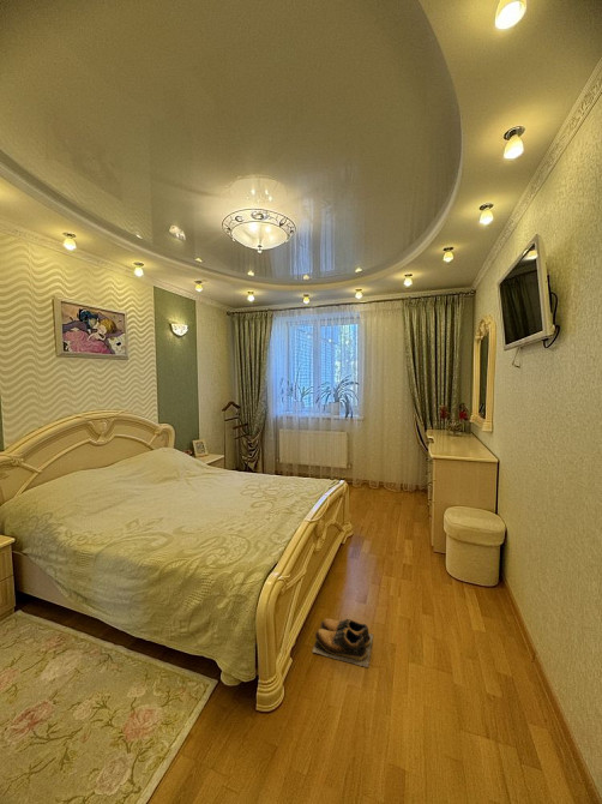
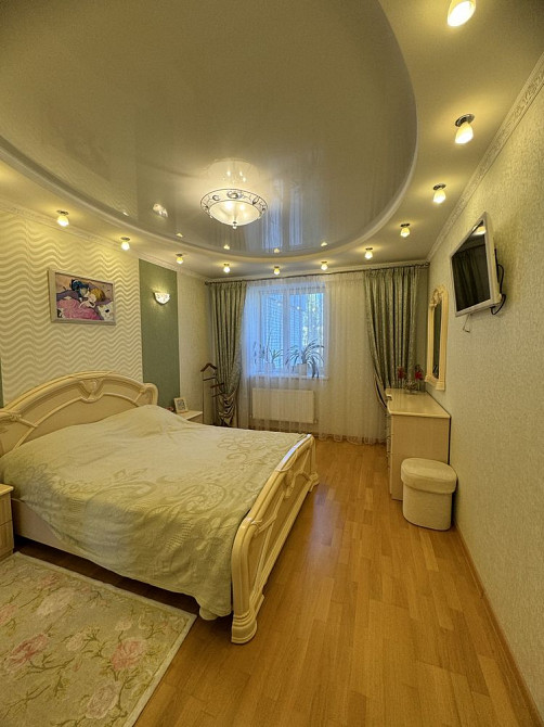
- shoes [311,617,374,668]
